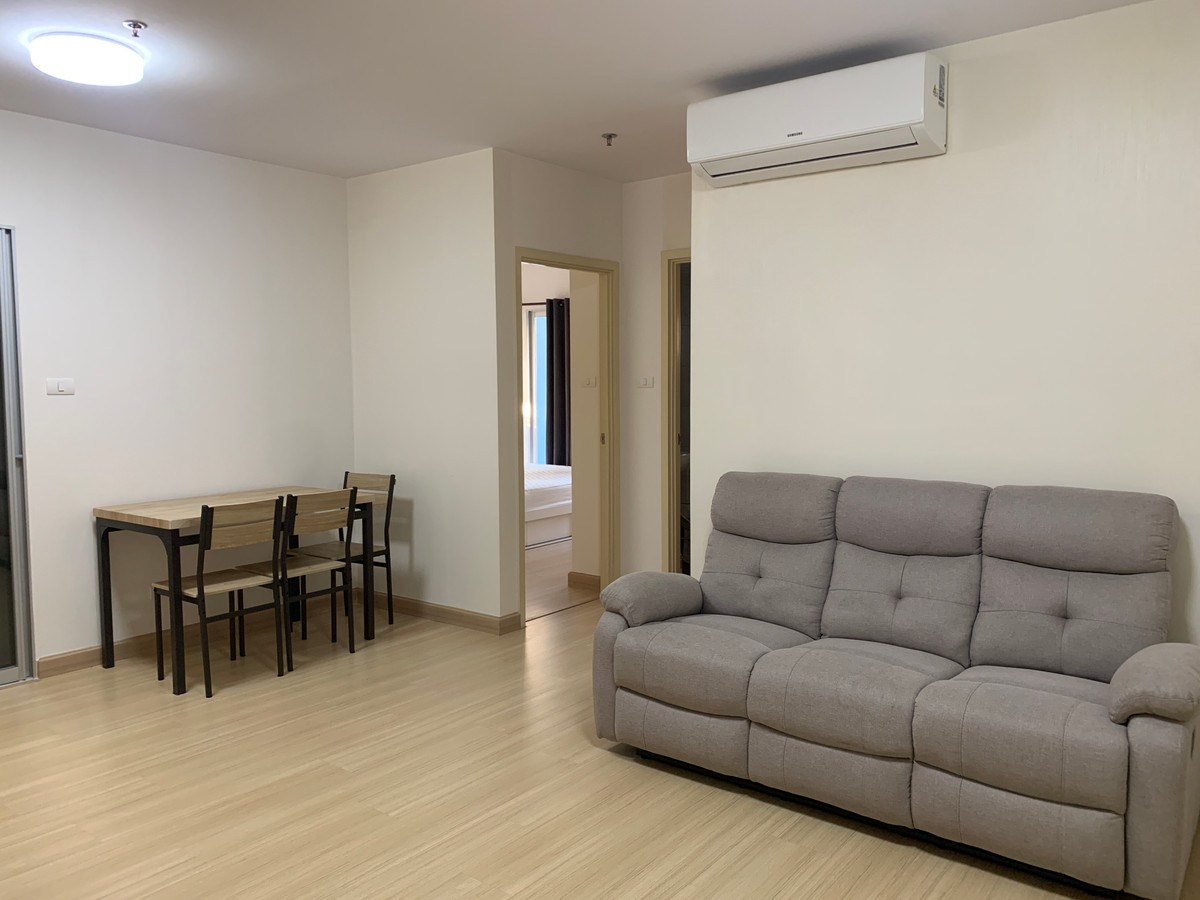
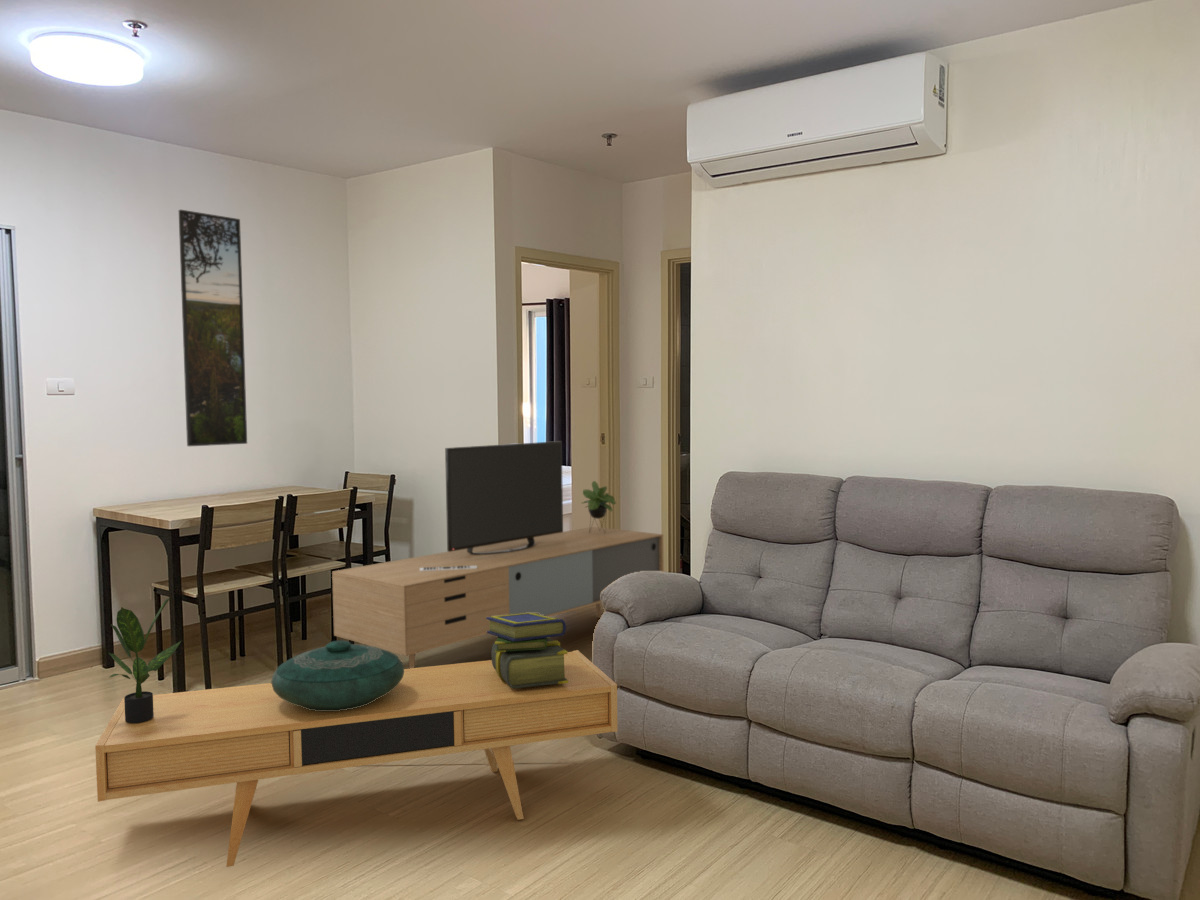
+ media console [331,440,665,669]
+ stack of books [486,613,568,689]
+ decorative bowl [270,639,405,711]
+ tv console [94,649,618,868]
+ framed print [178,209,248,447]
+ potted plant [108,596,182,723]
